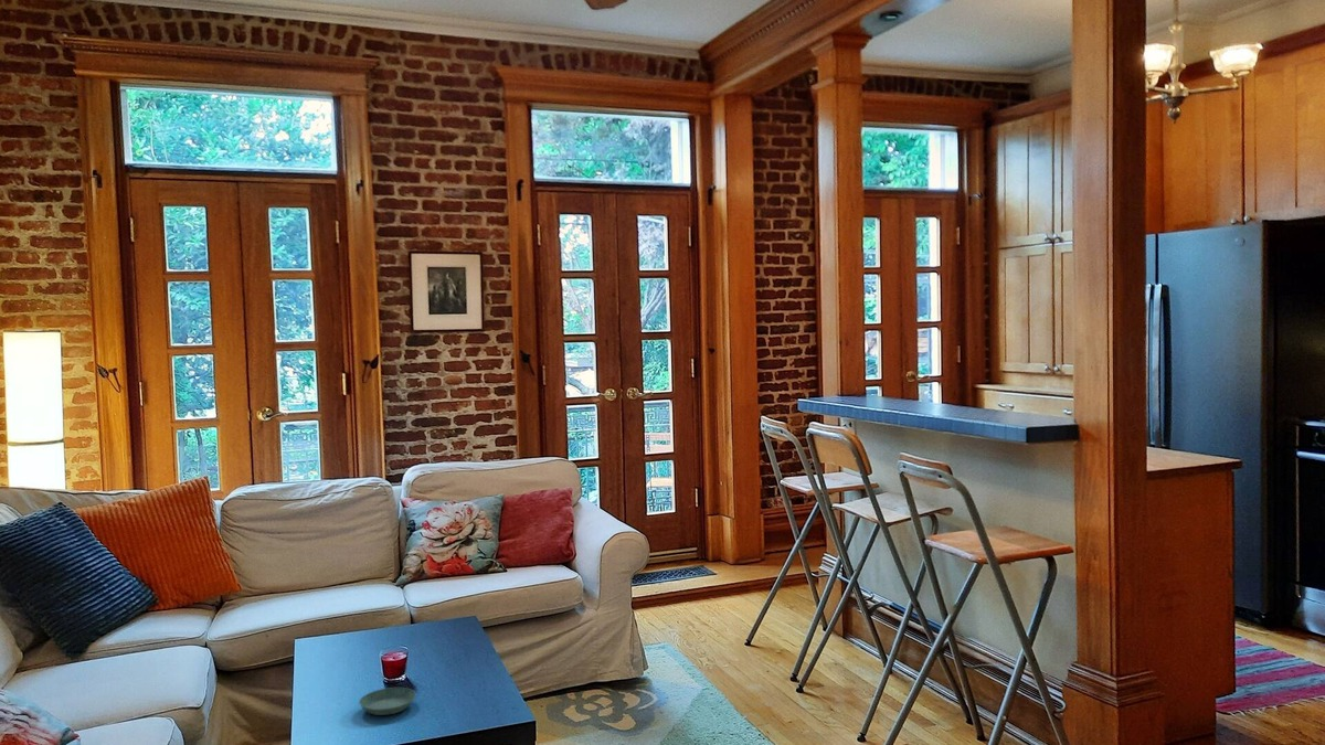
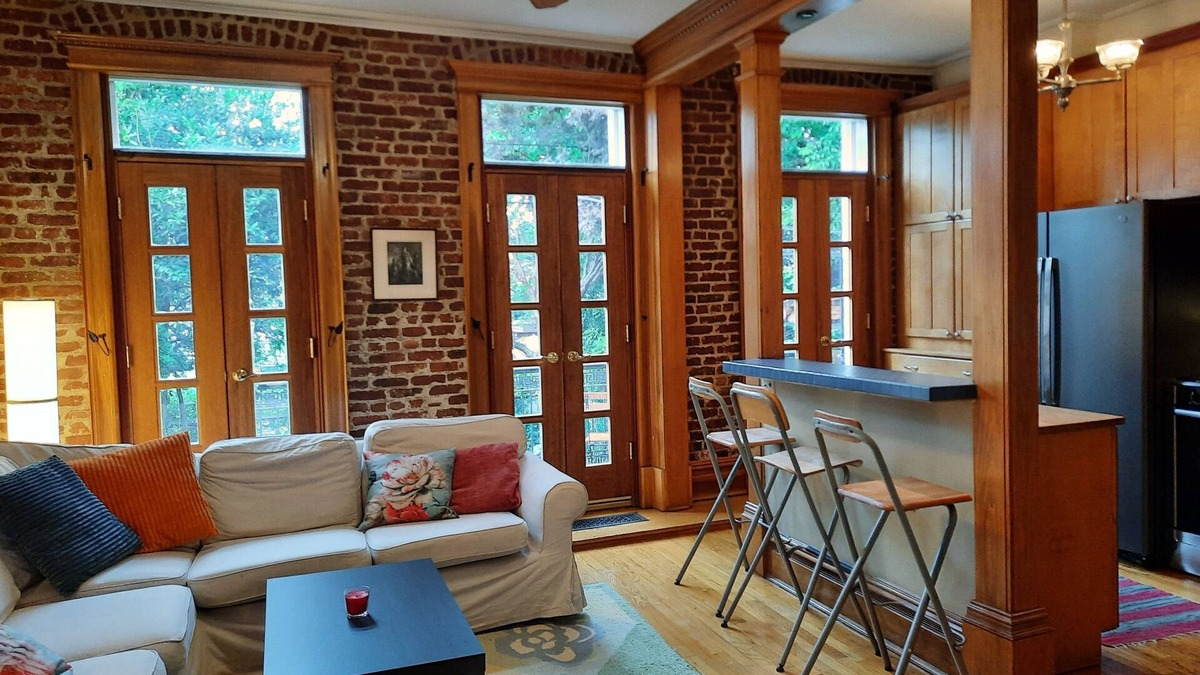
- saucer [358,687,417,716]
